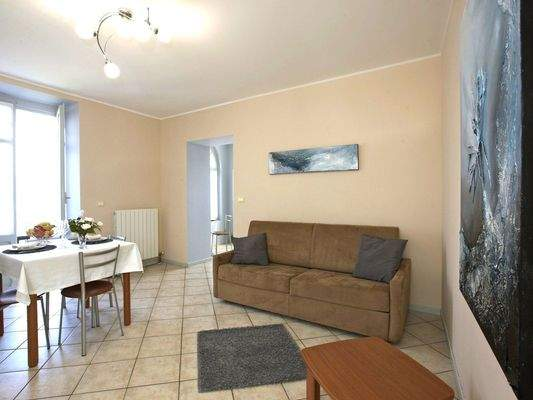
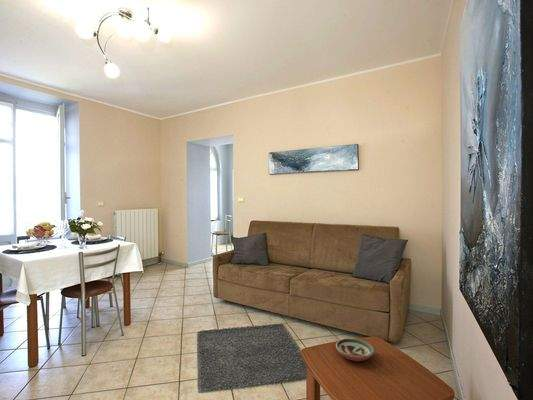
+ decorative bowl [335,338,375,362]
